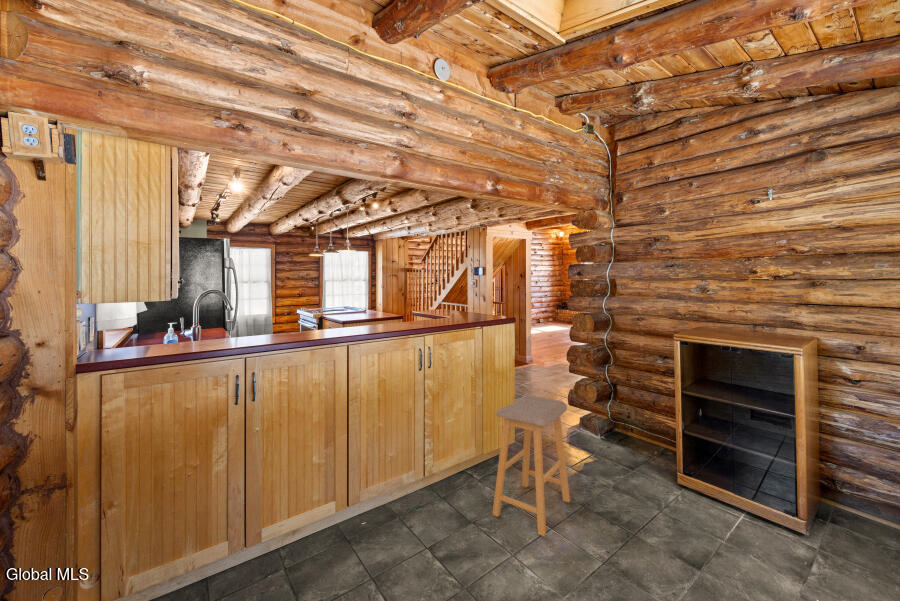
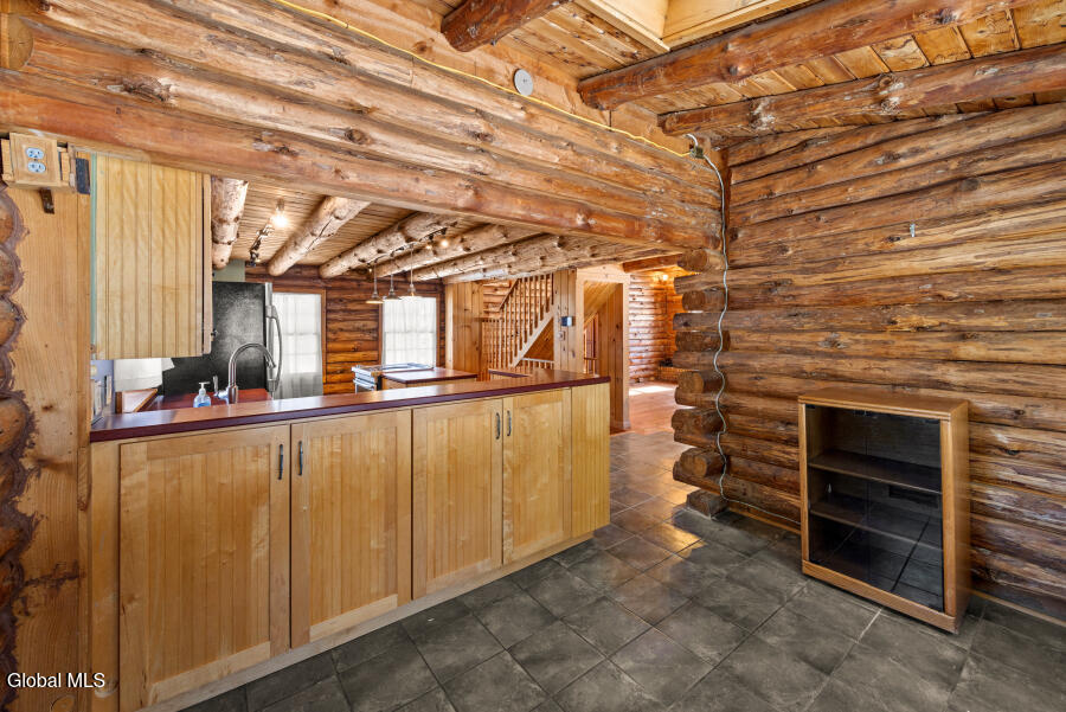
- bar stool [491,394,571,537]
